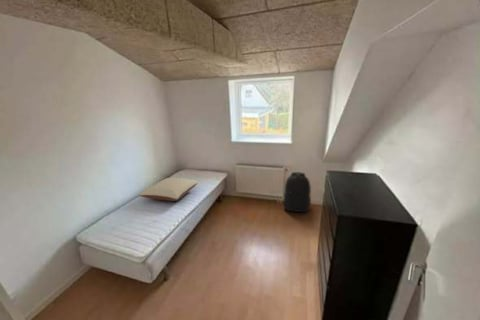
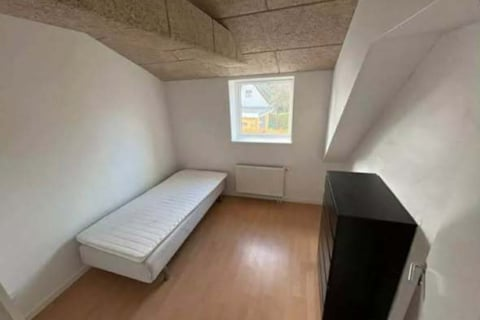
- backpack [282,171,312,213]
- pillow [138,177,199,202]
